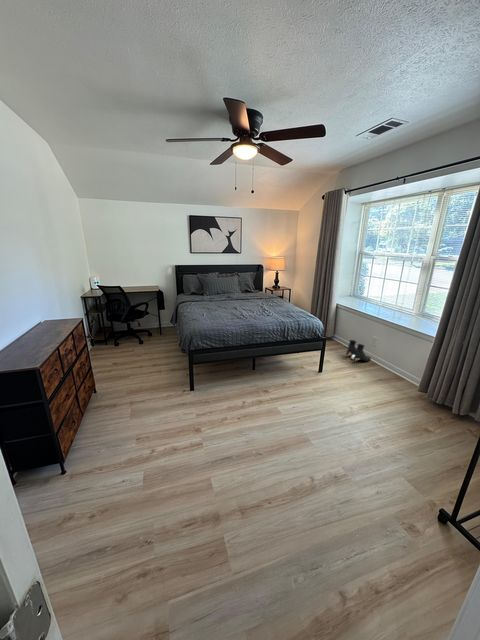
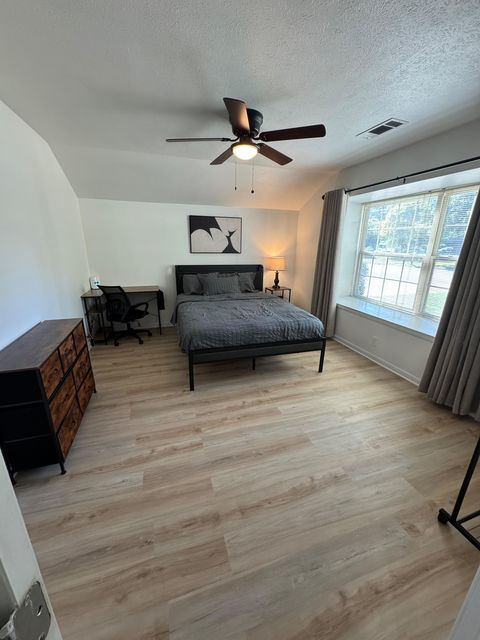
- boots [345,339,372,362]
